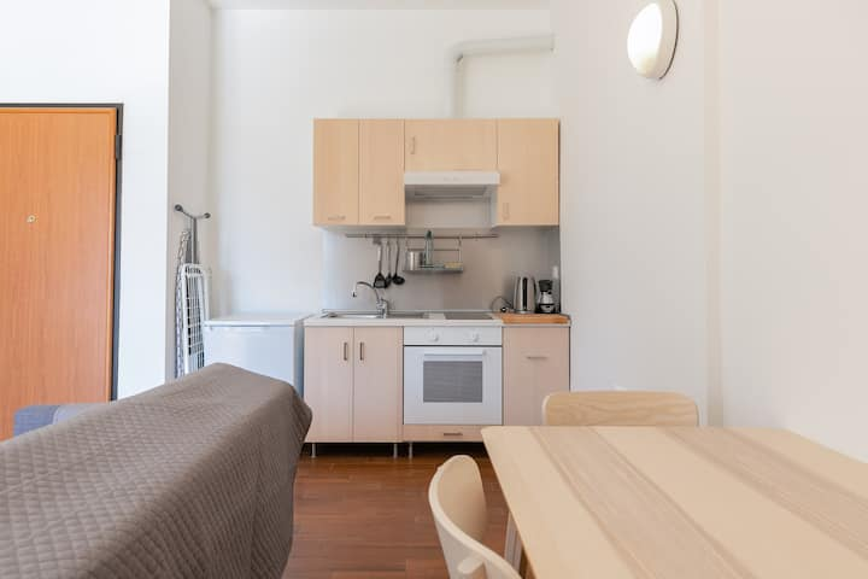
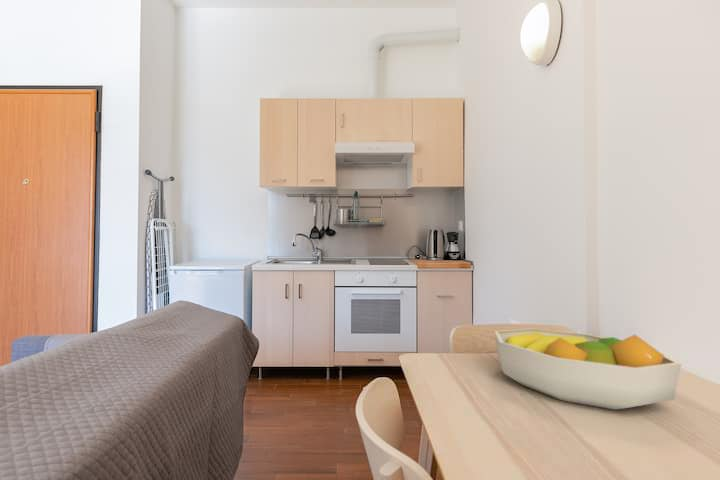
+ fruit bowl [493,328,682,411]
